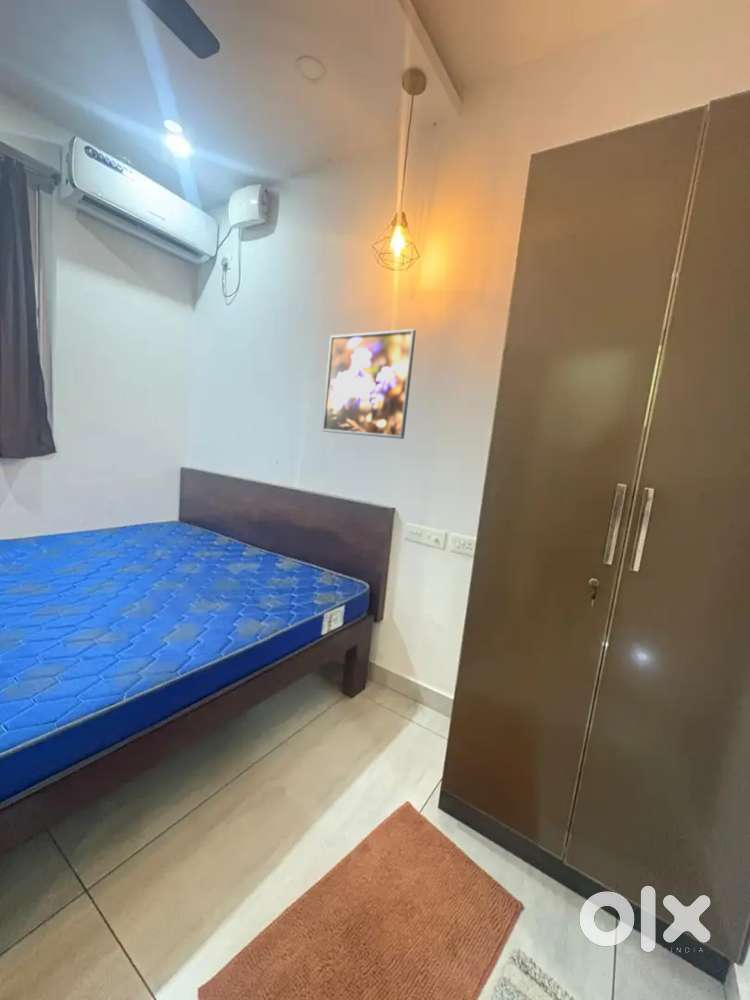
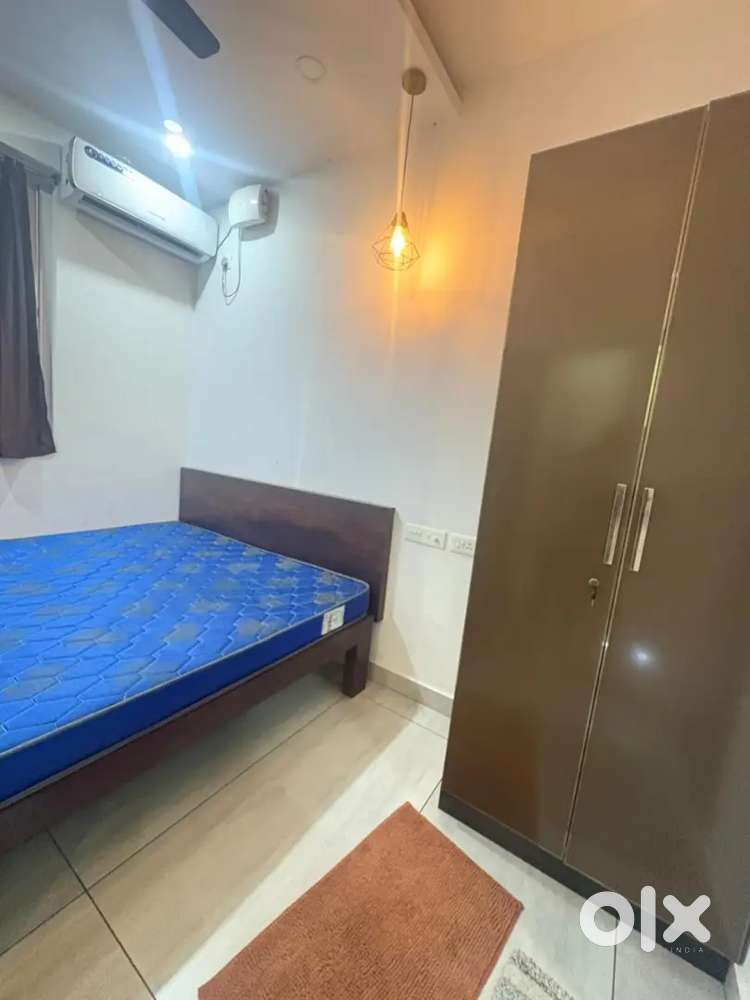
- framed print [321,328,417,440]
